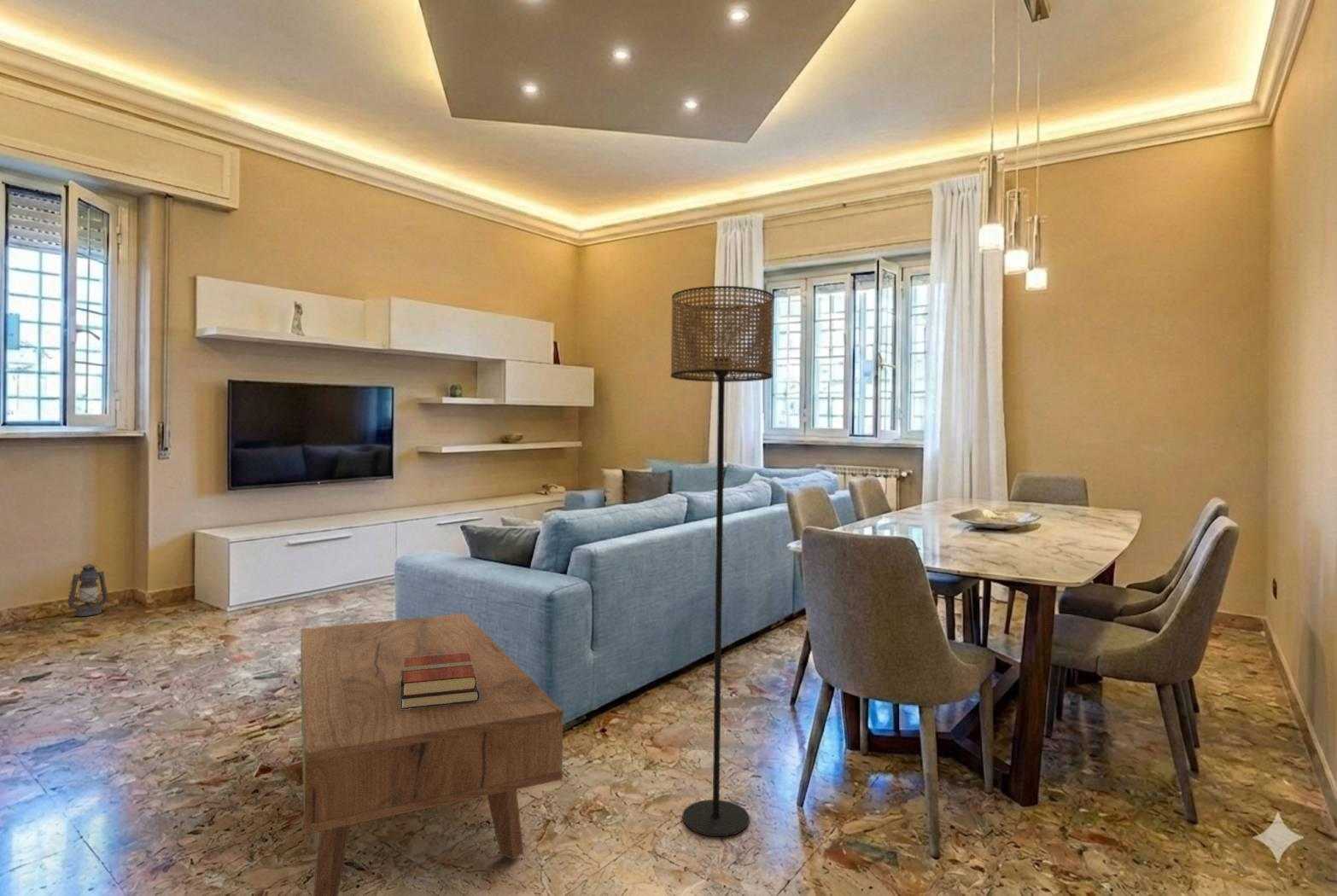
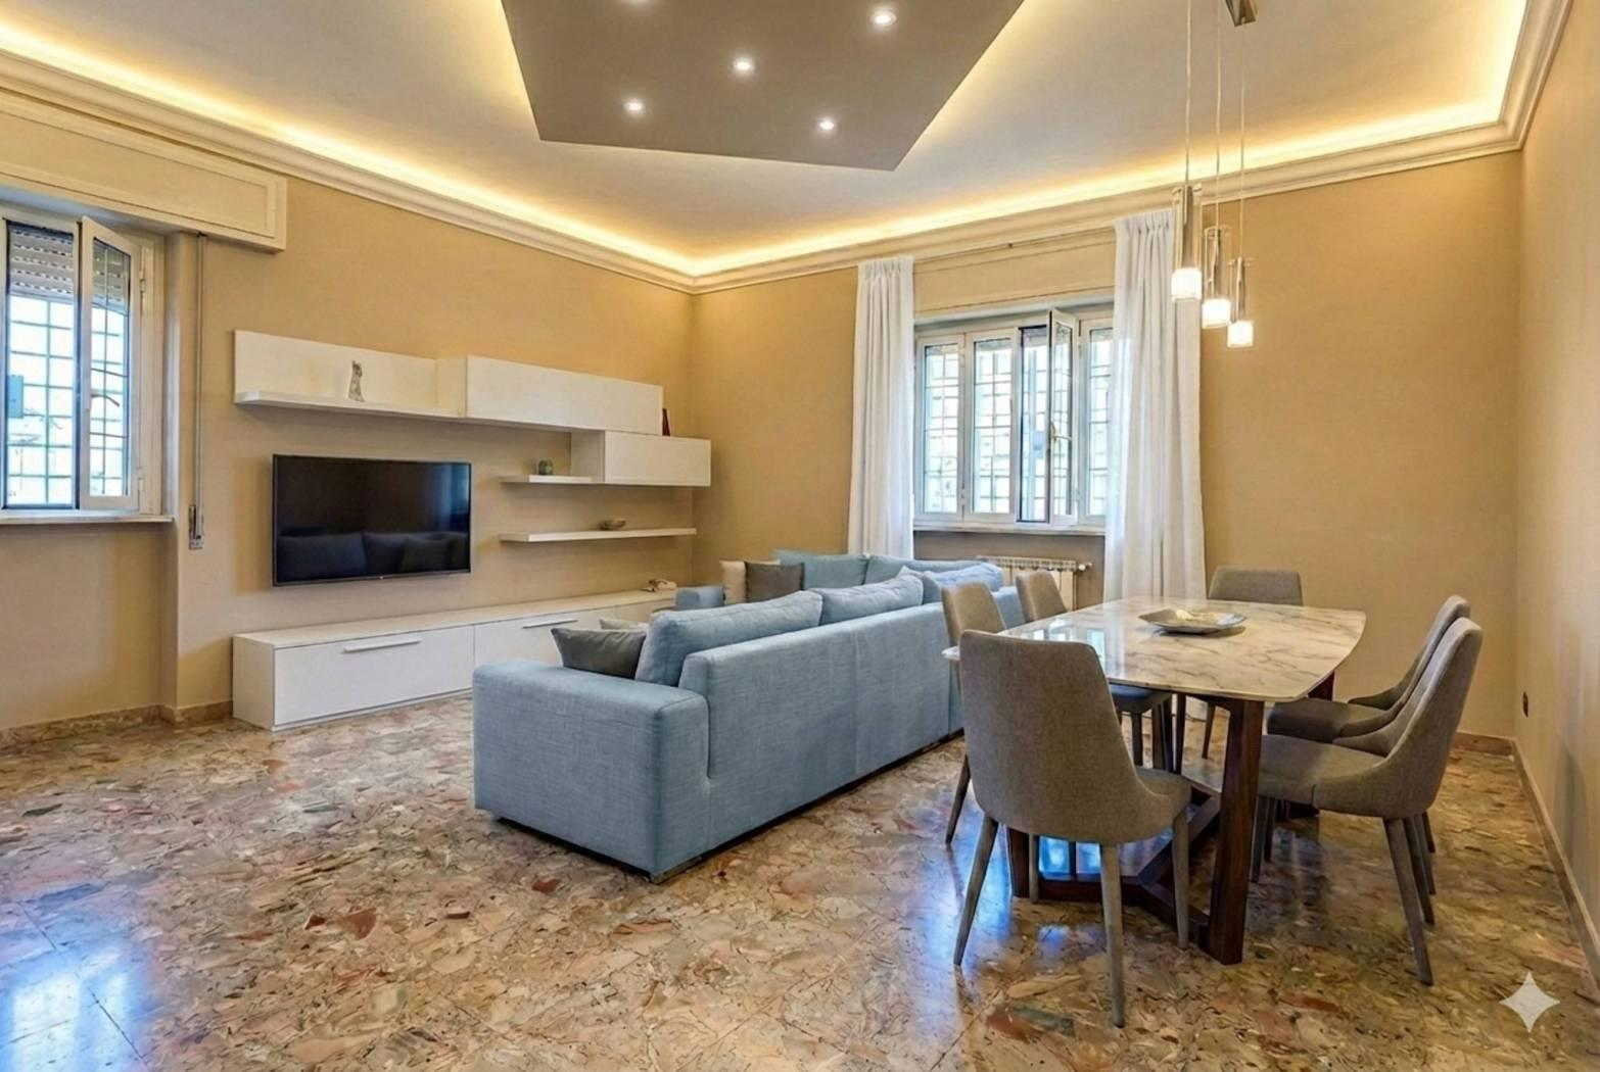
- lantern [67,563,109,617]
- books [400,653,480,709]
- floor lamp [670,285,774,837]
- coffee table [287,613,564,896]
